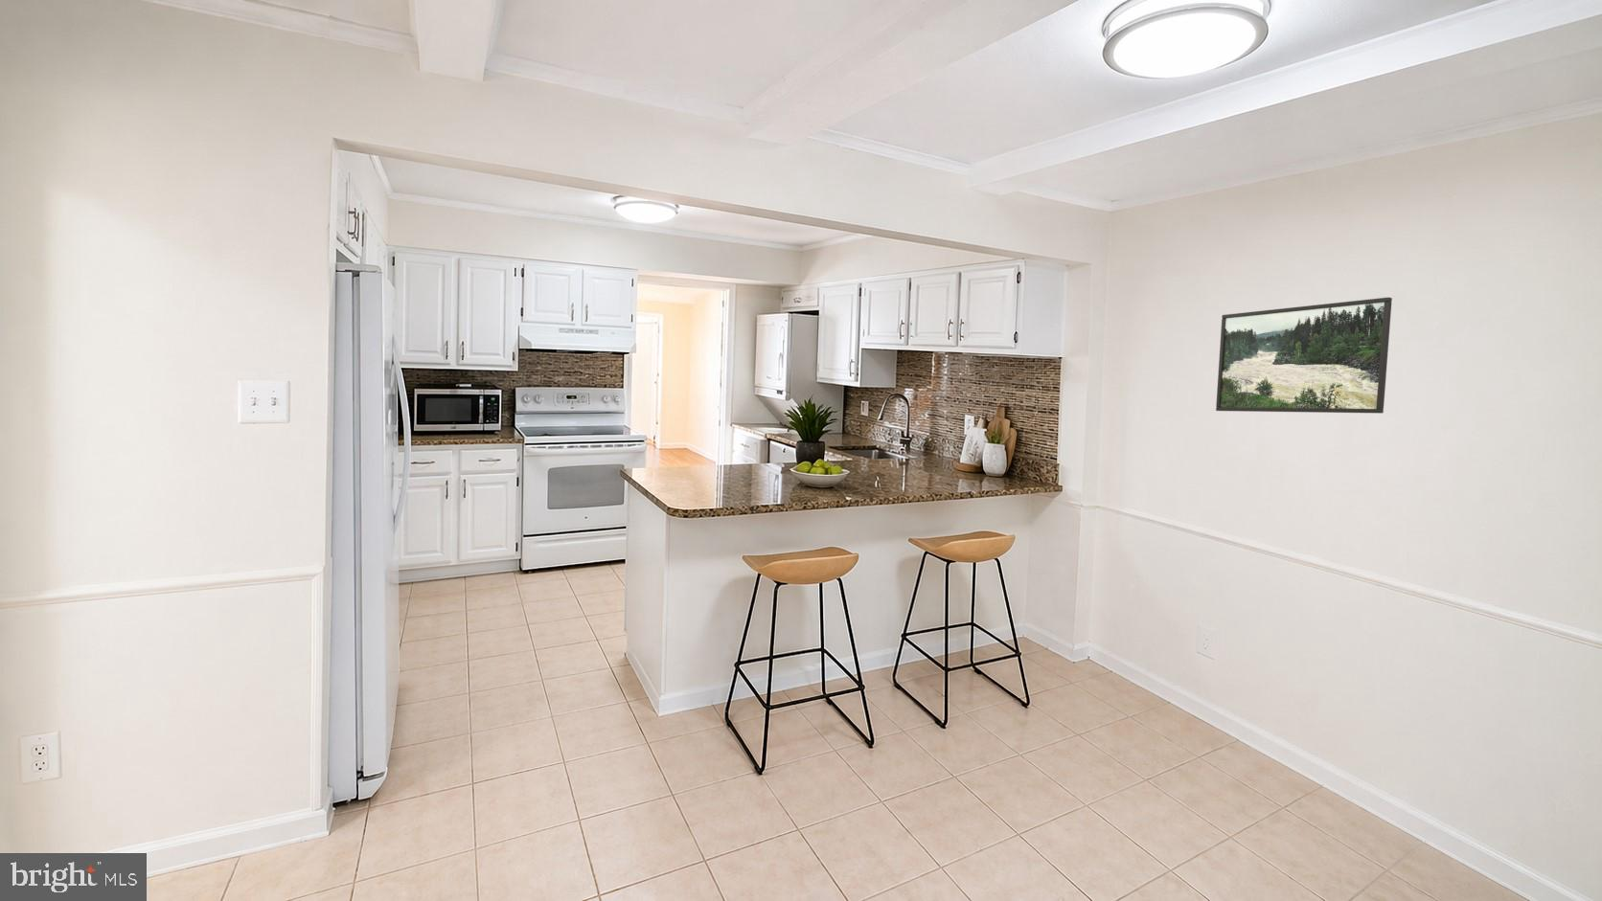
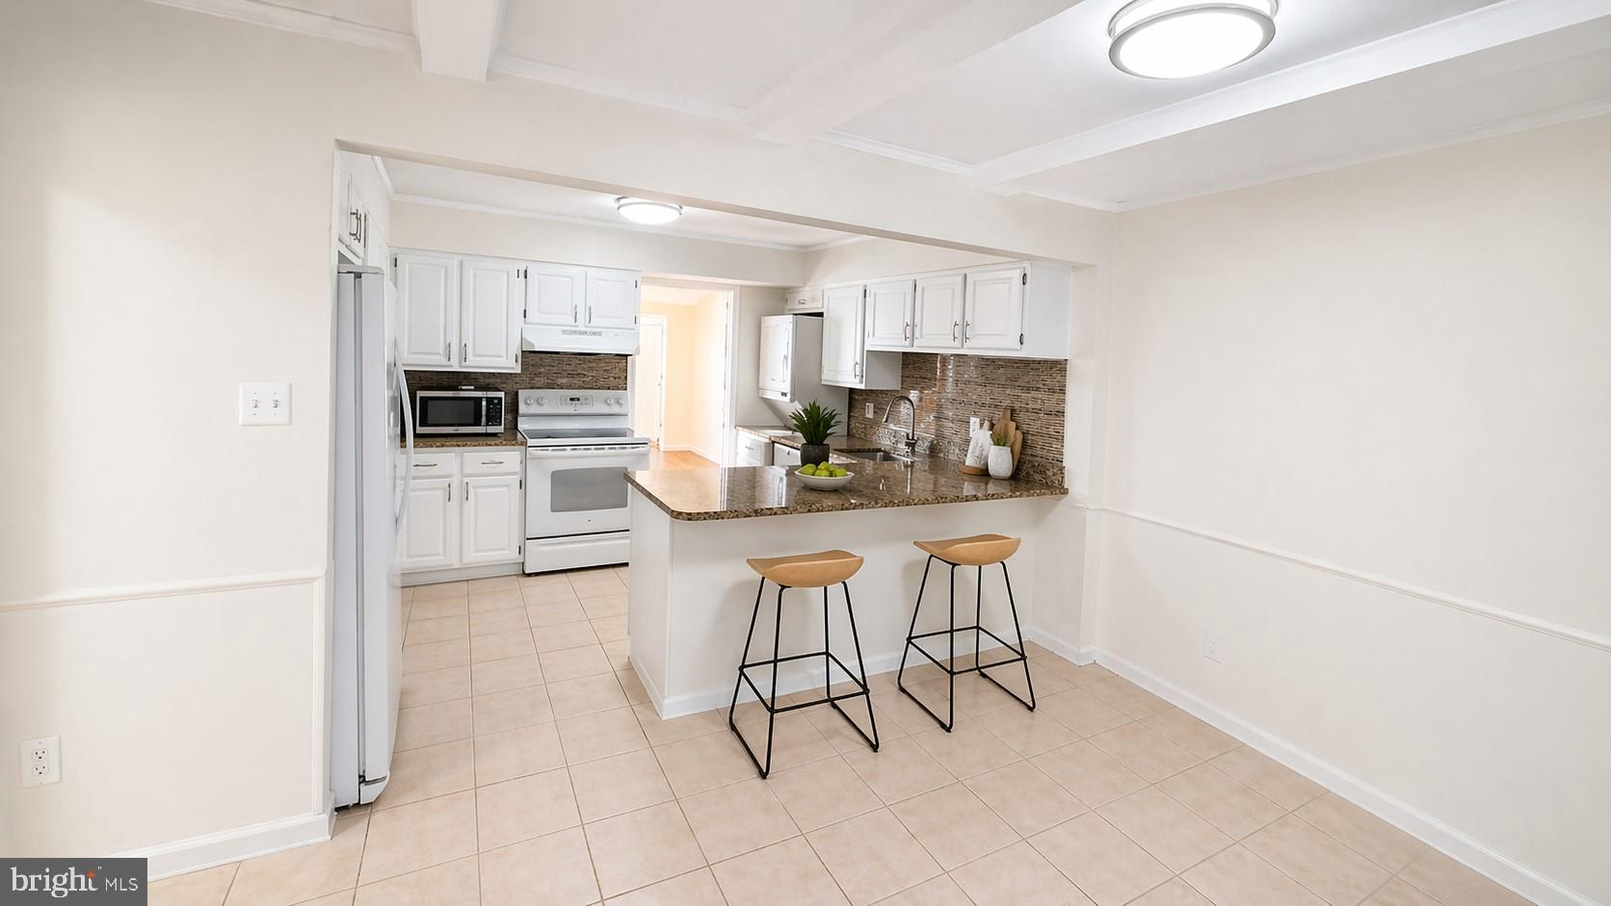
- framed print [1215,297,1393,415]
